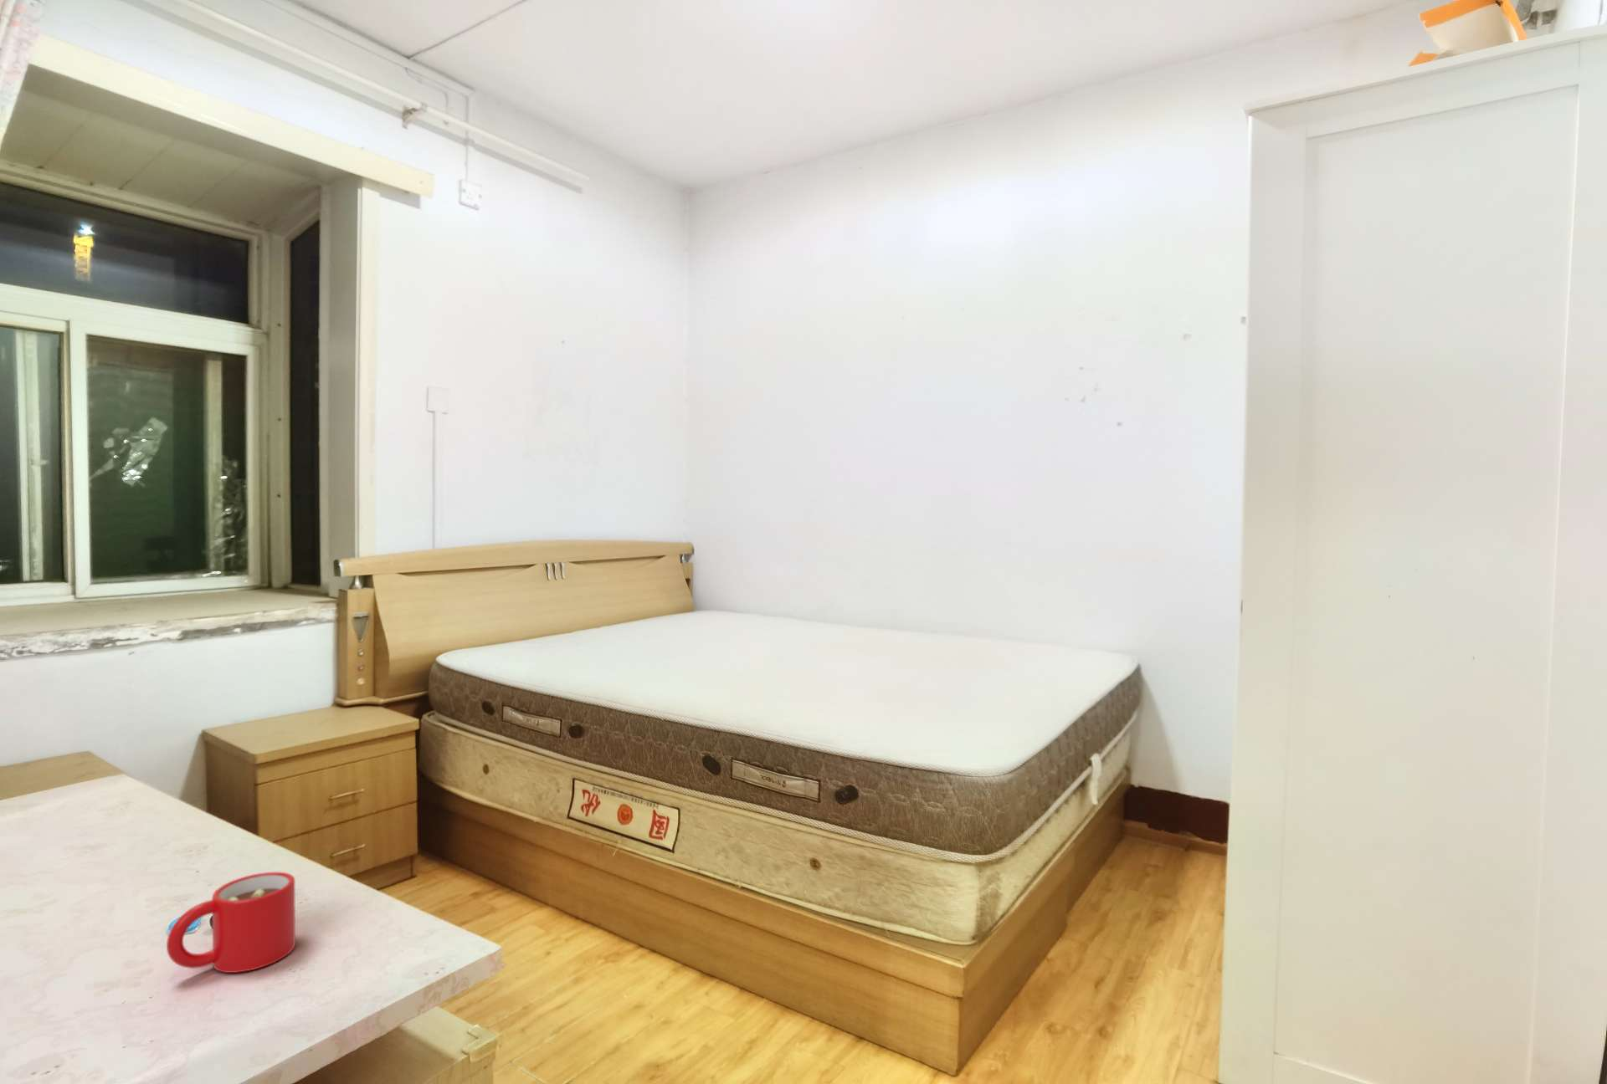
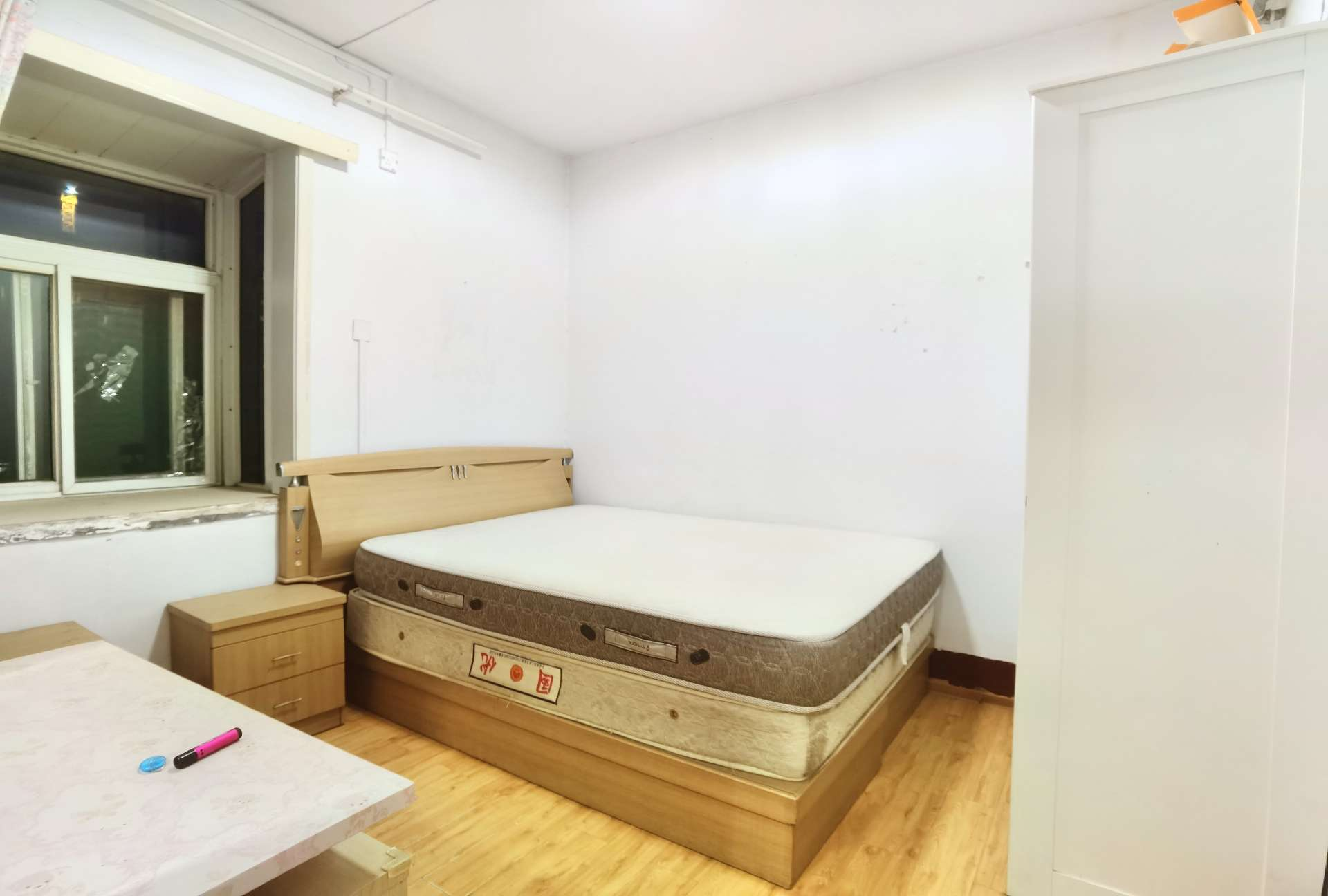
- mug [166,871,296,974]
